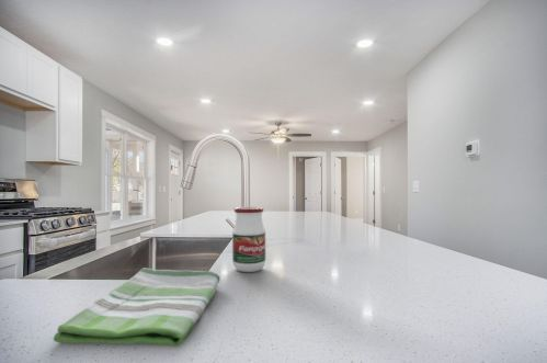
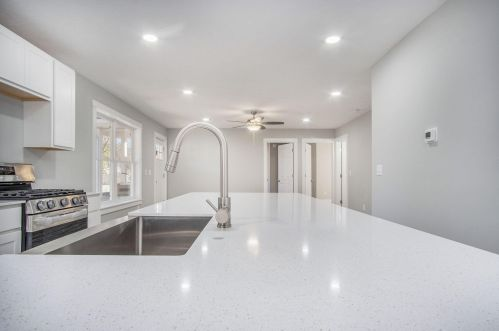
- dish towel [53,266,221,348]
- jar [231,206,266,273]
